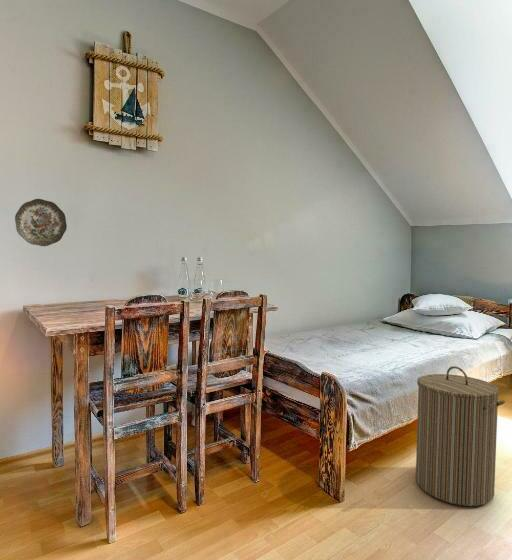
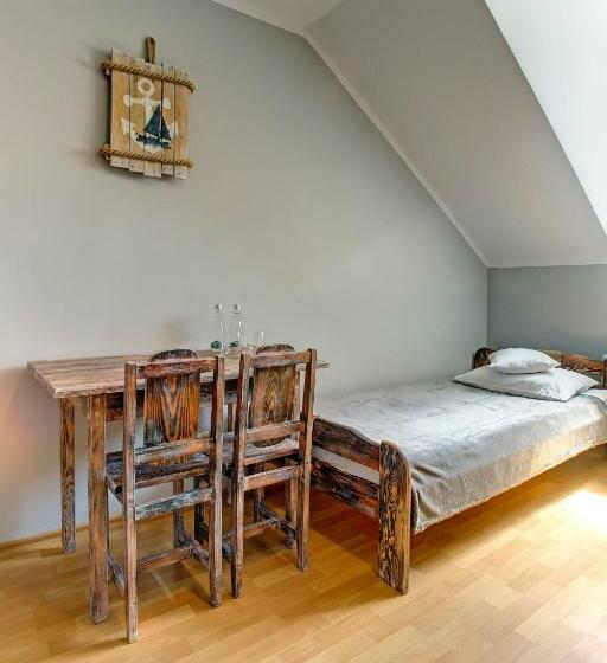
- decorative plate [14,198,68,247]
- laundry hamper [415,365,506,507]
